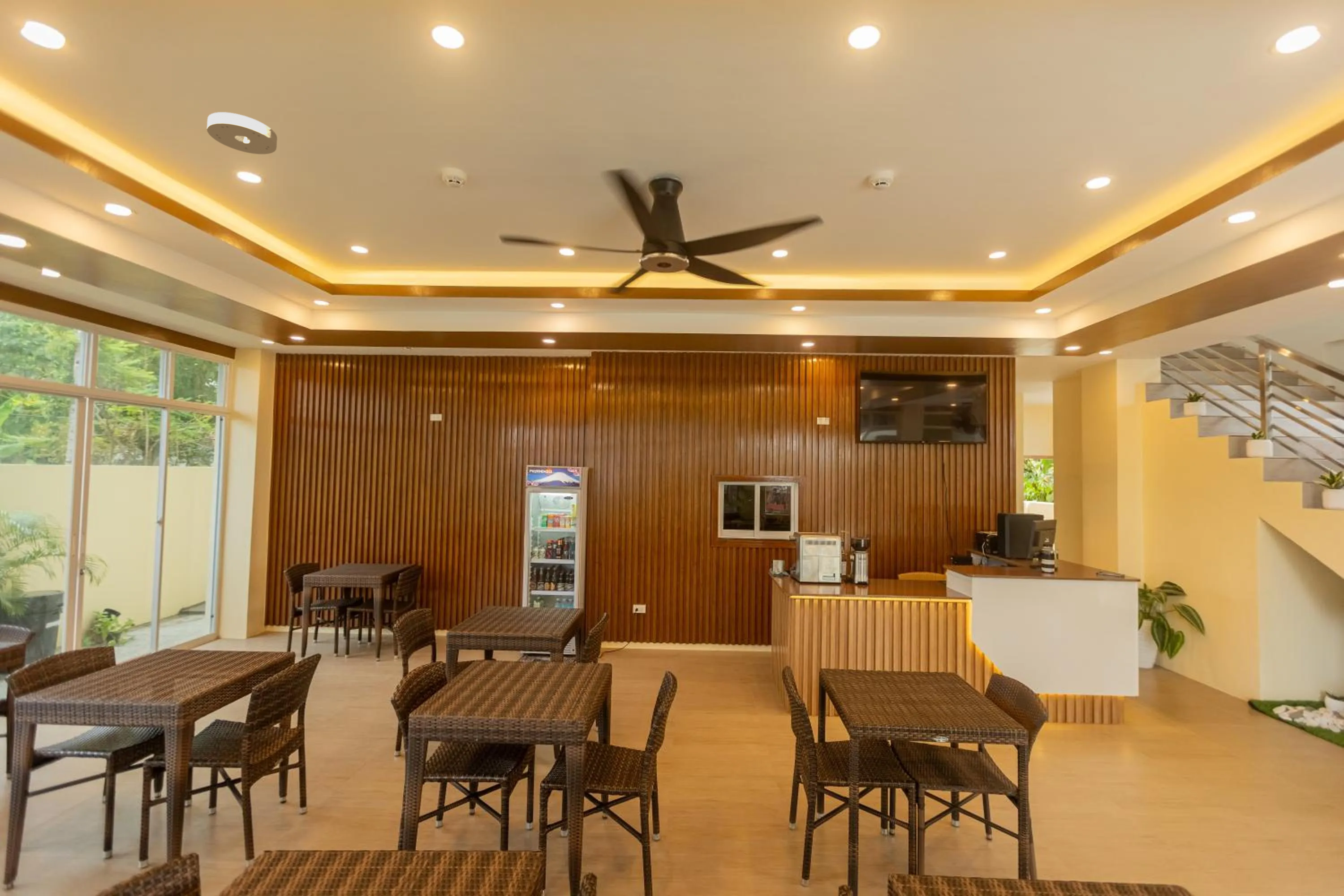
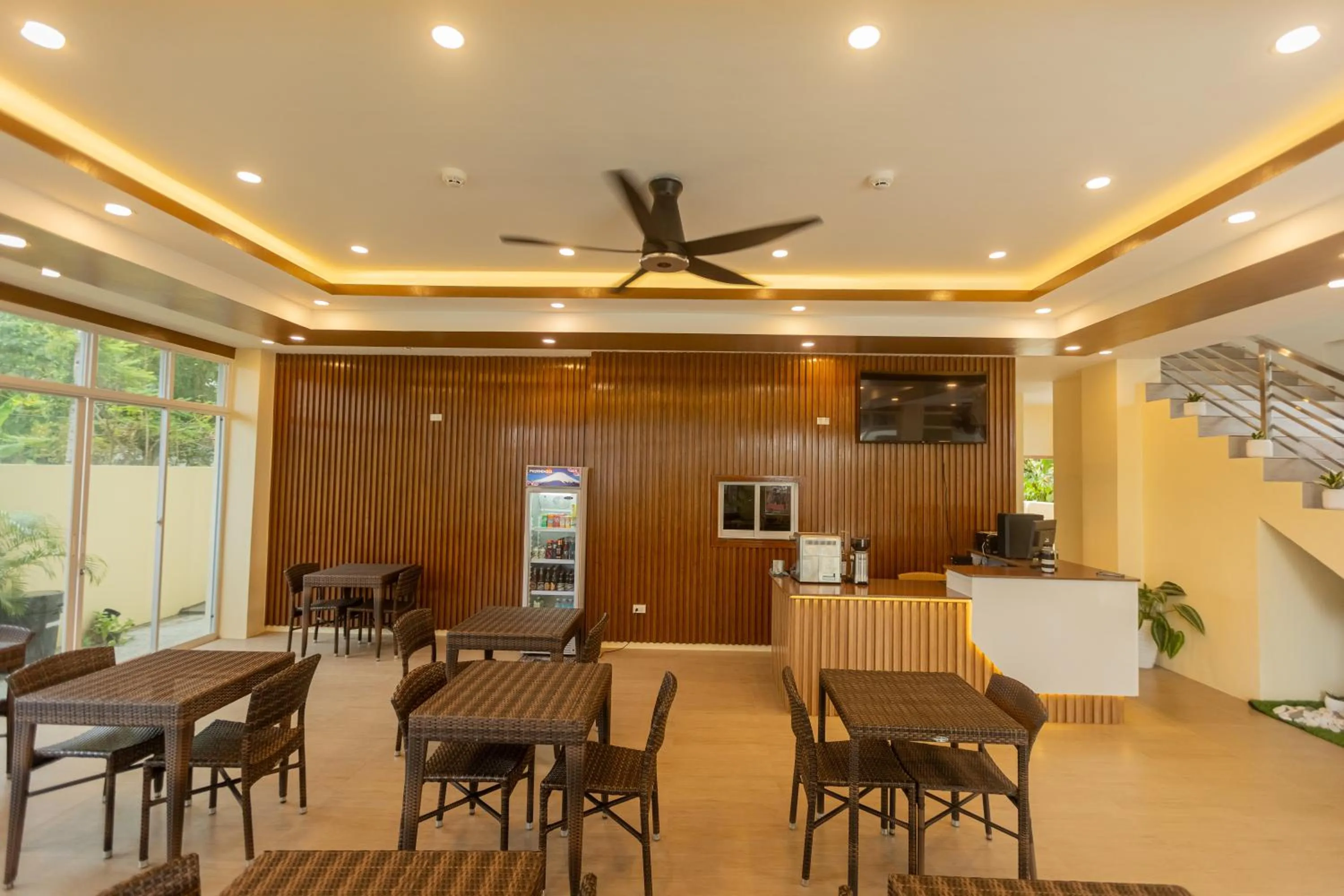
- smoke detector [207,112,278,155]
